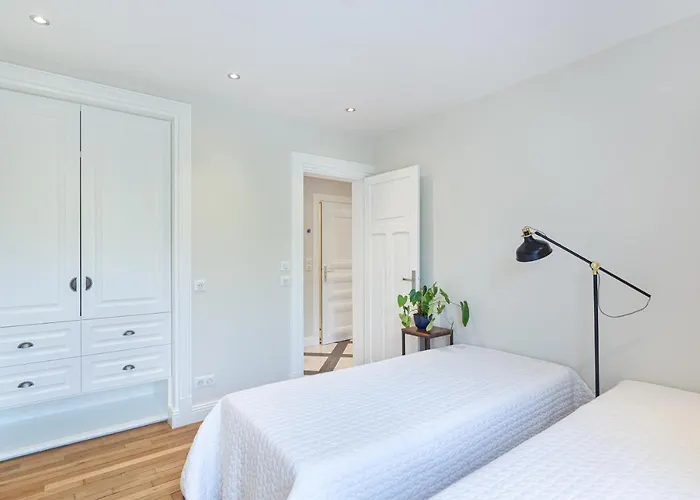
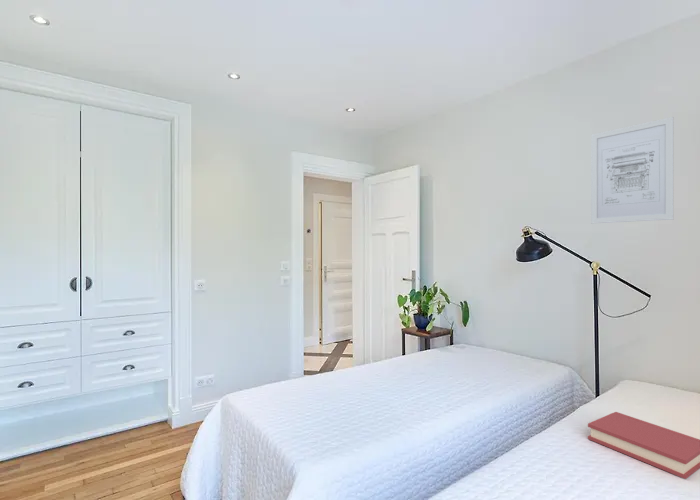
+ hardback book [587,411,700,480]
+ wall art [590,116,675,225]
